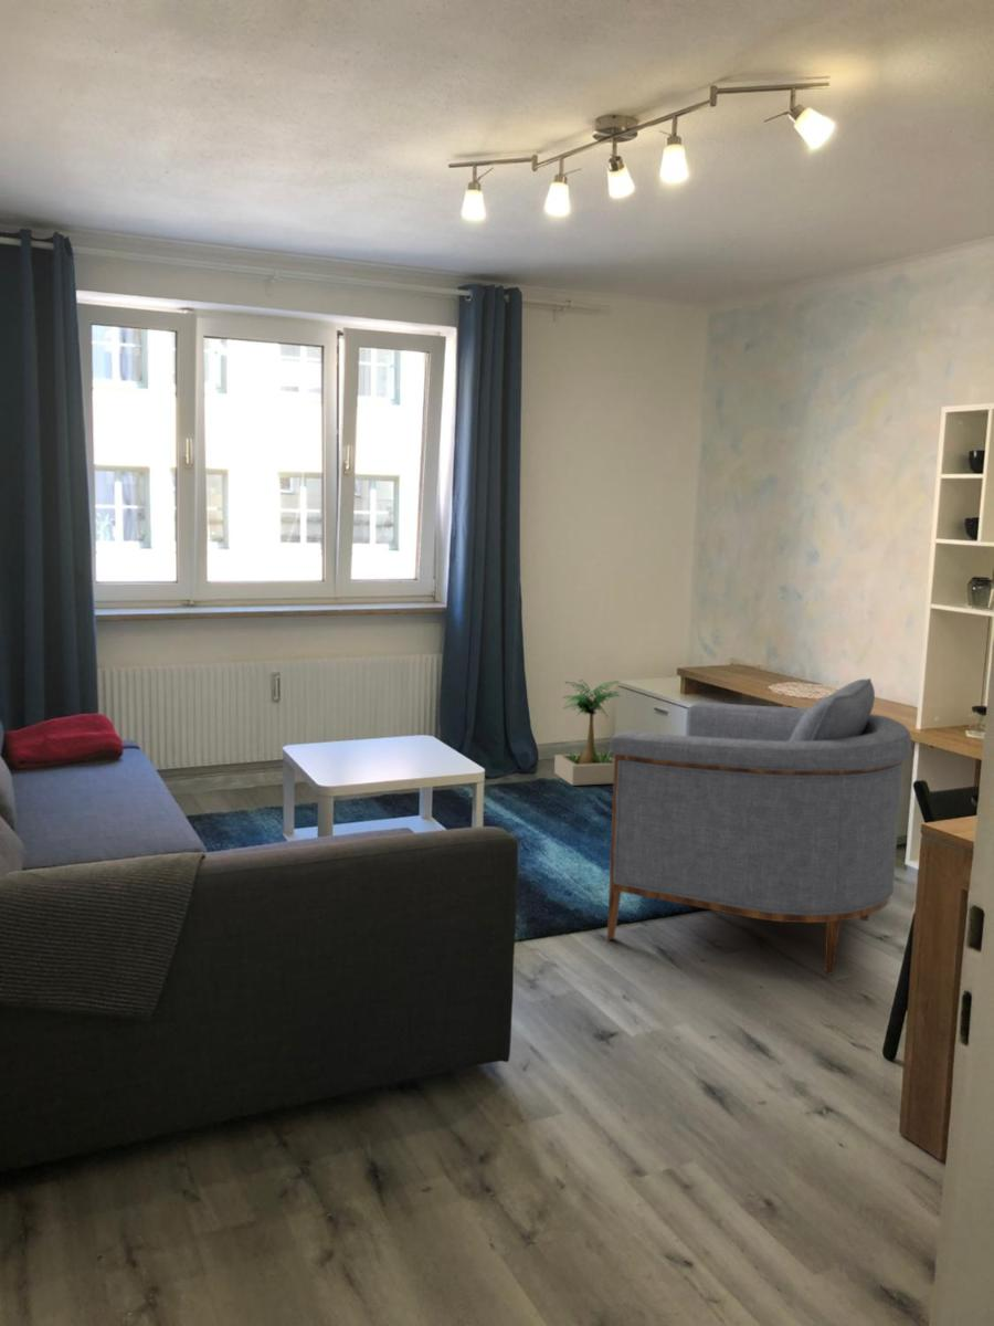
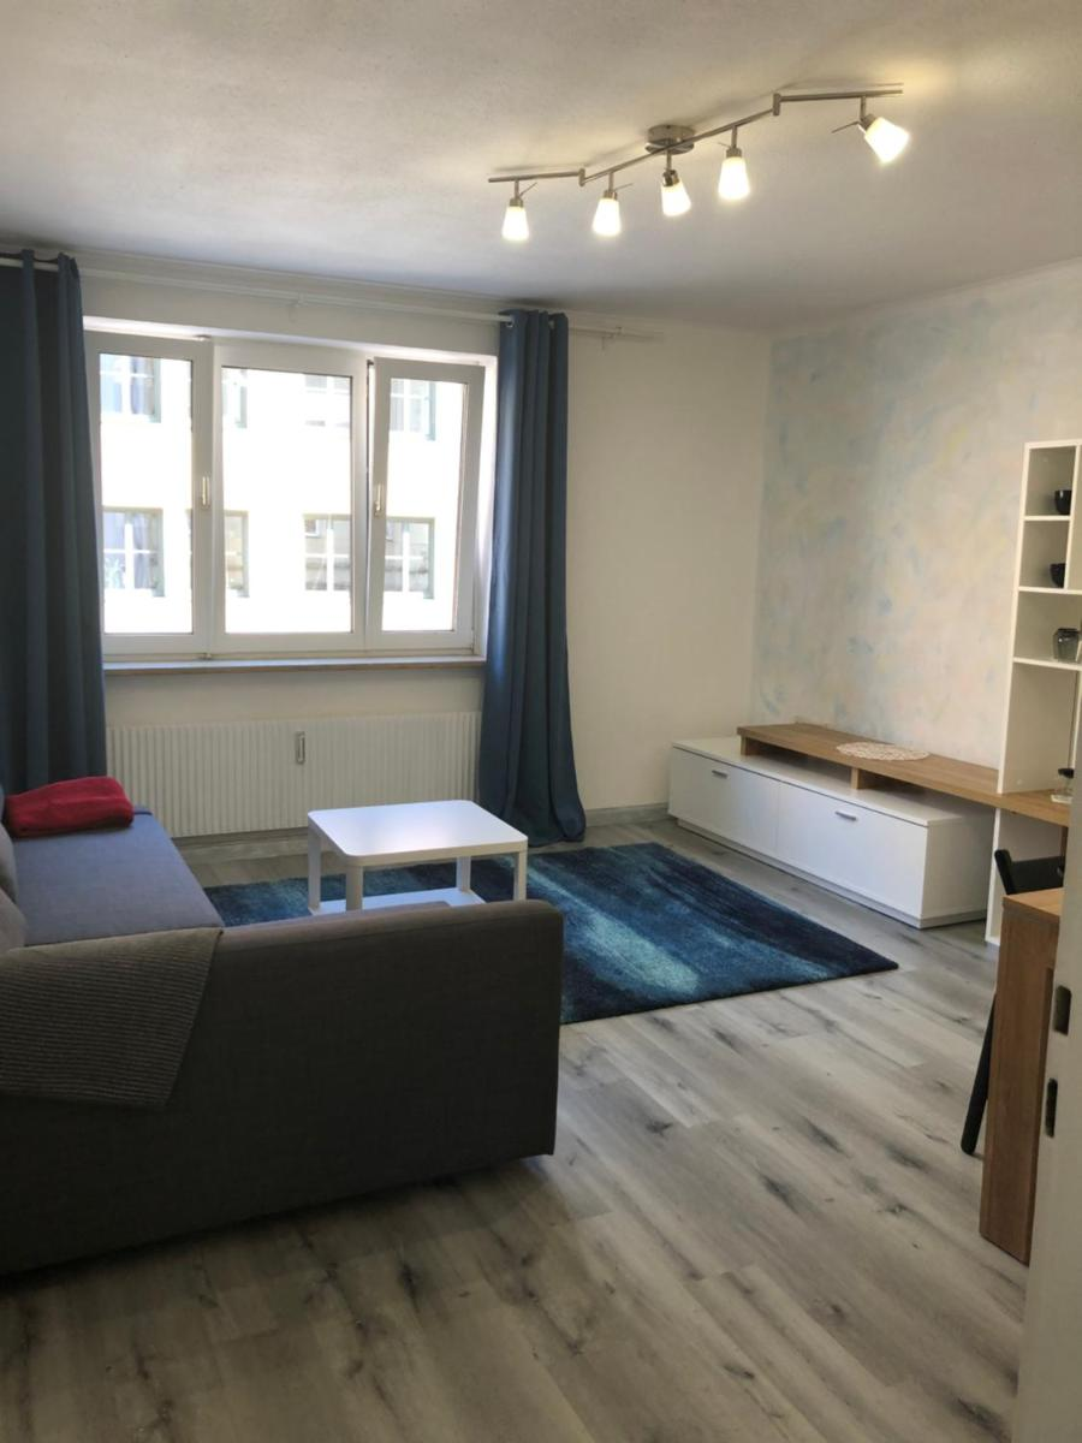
- armchair [606,677,912,976]
- potted plant [553,678,621,787]
